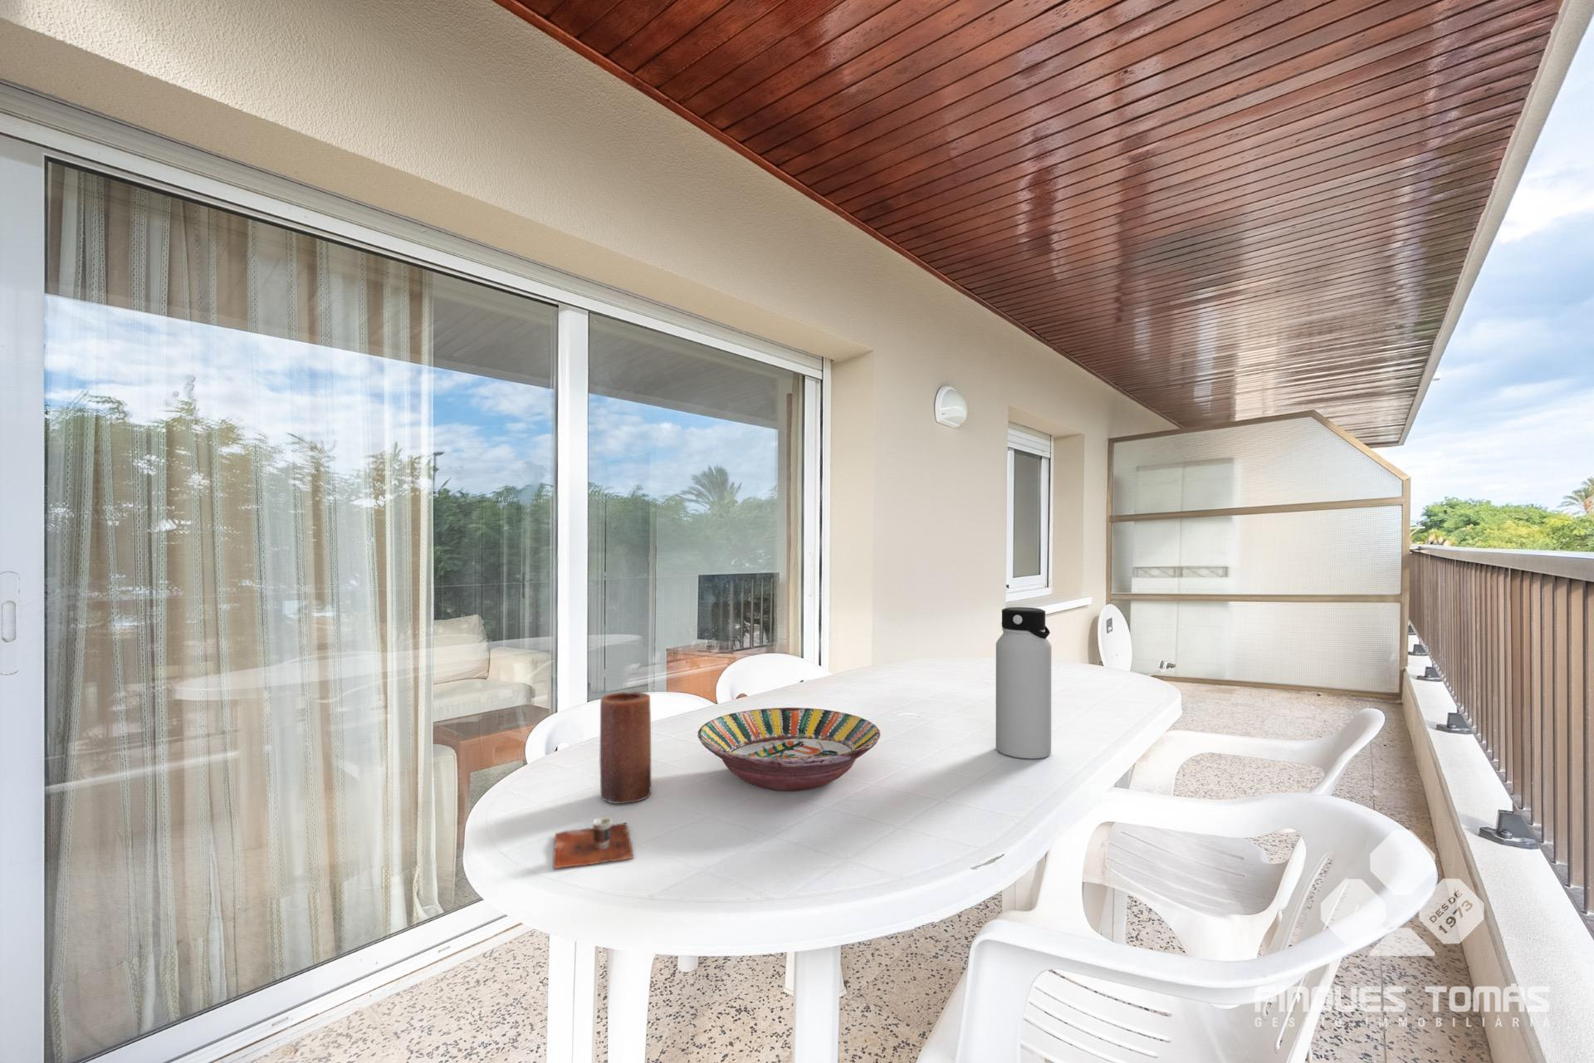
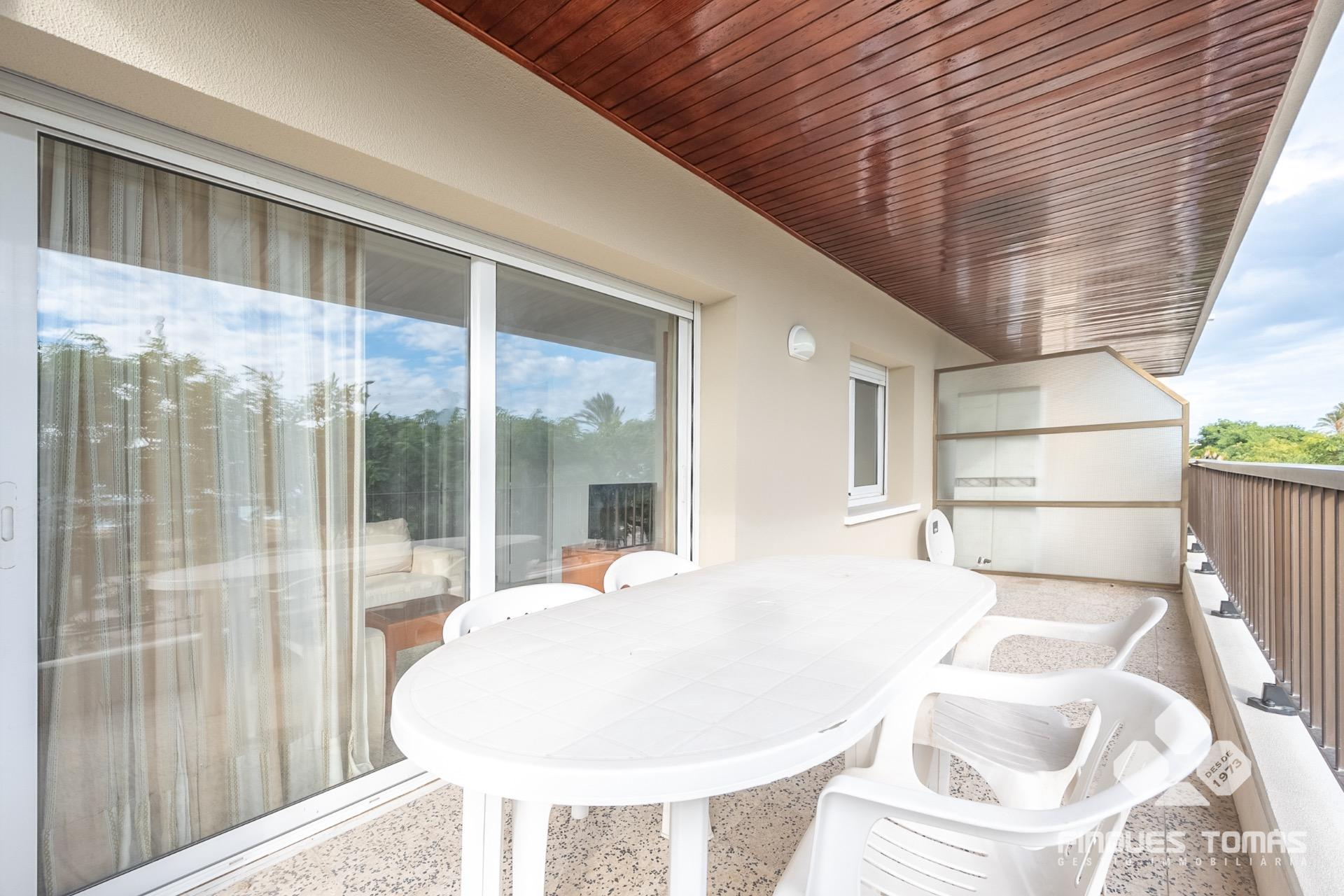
- candle [599,690,651,804]
- serving bowl [696,707,881,791]
- water bottle [995,606,1052,759]
- cup [553,816,635,870]
